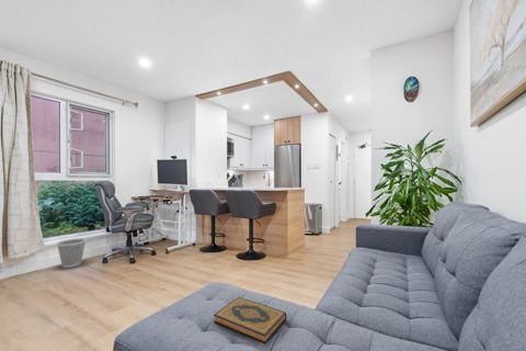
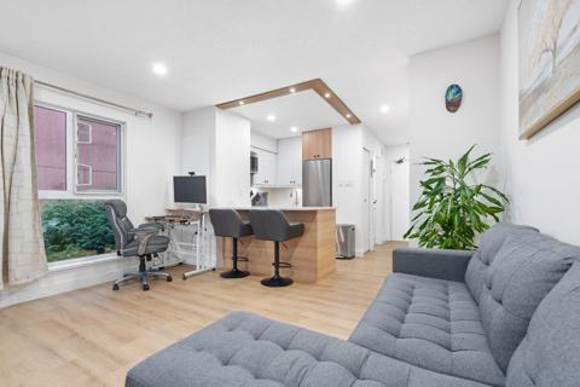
- hardback book [213,296,287,344]
- wastebasket [56,237,88,269]
